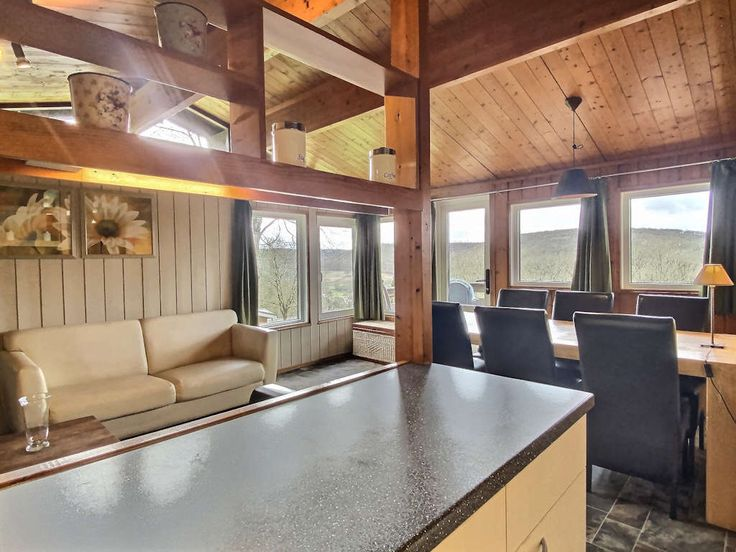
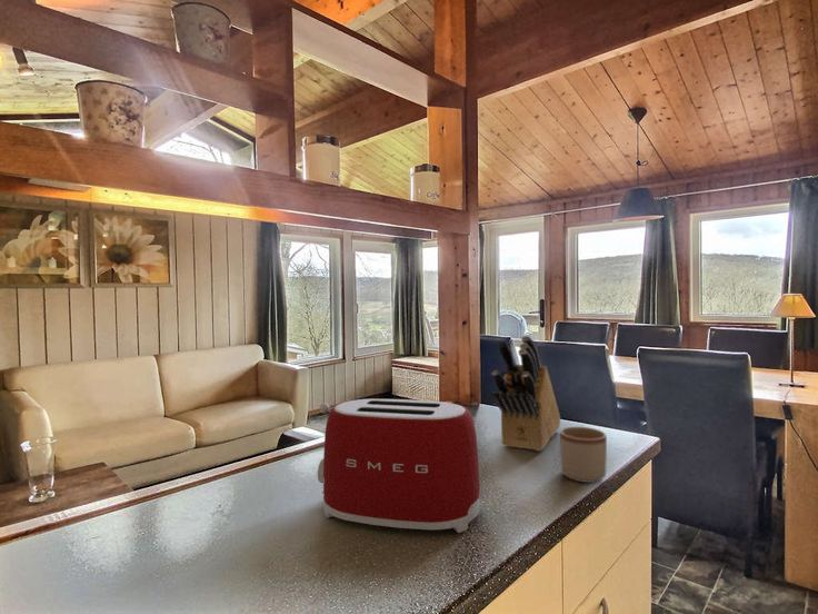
+ mug [559,426,608,484]
+ knife block [490,335,561,452]
+ toaster [317,398,481,534]
